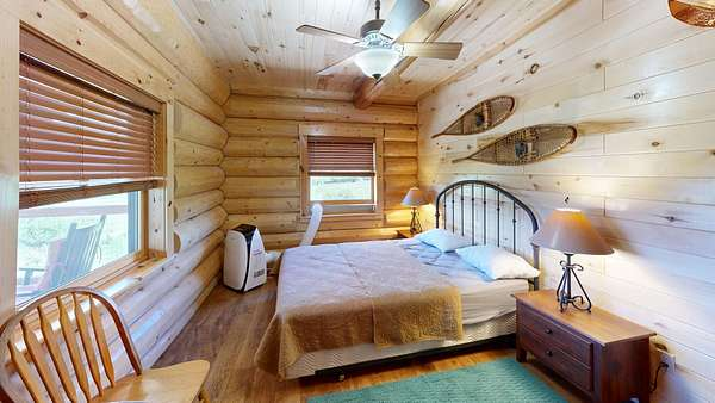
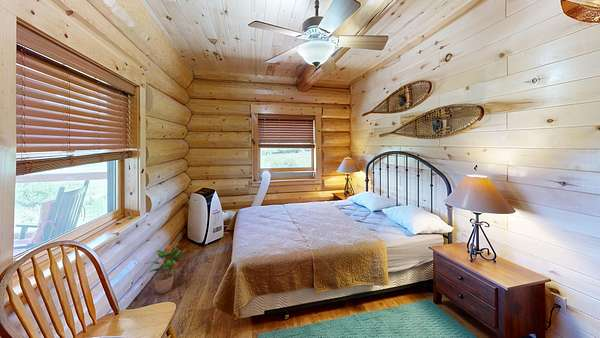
+ potted plant [164,241,187,270]
+ potted plant [144,249,180,295]
